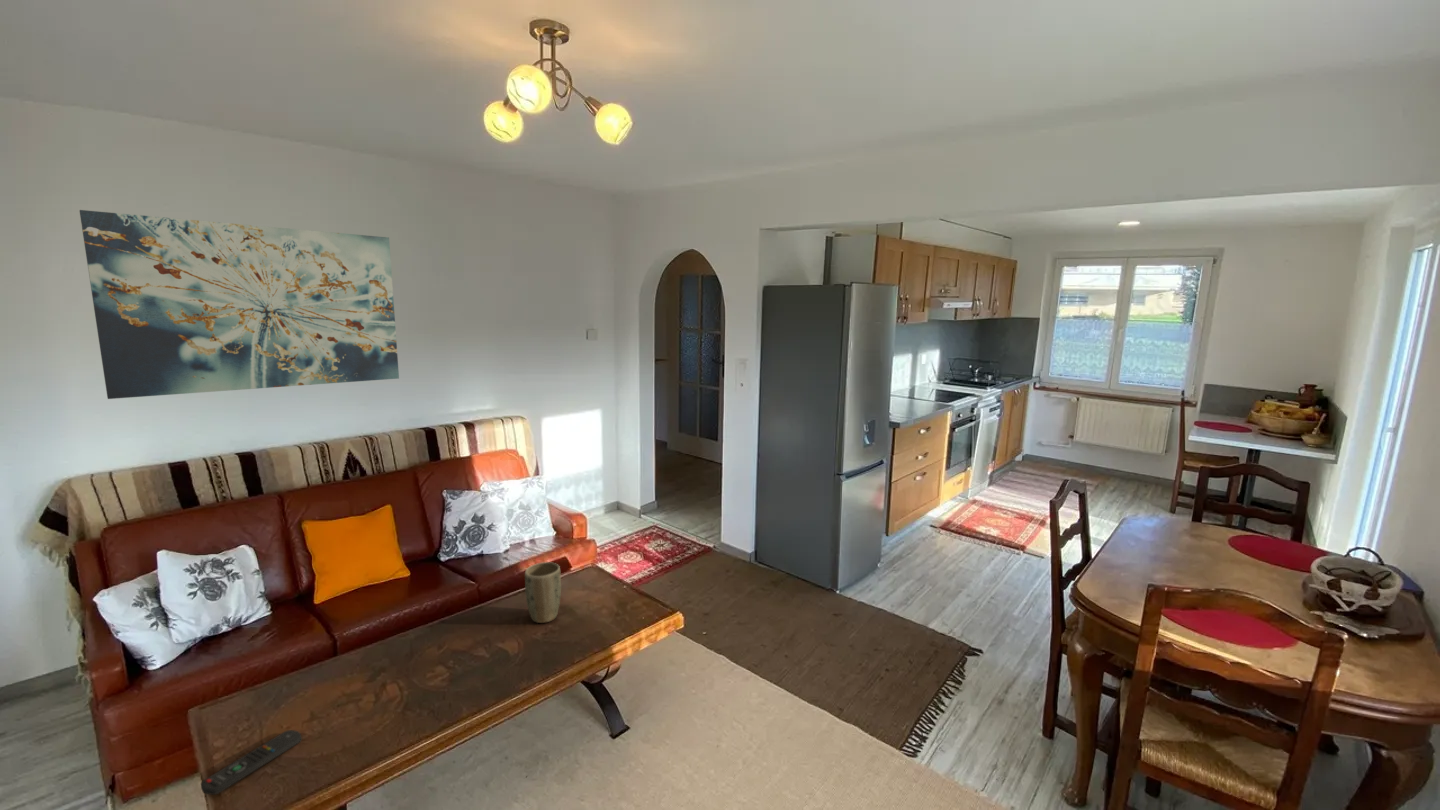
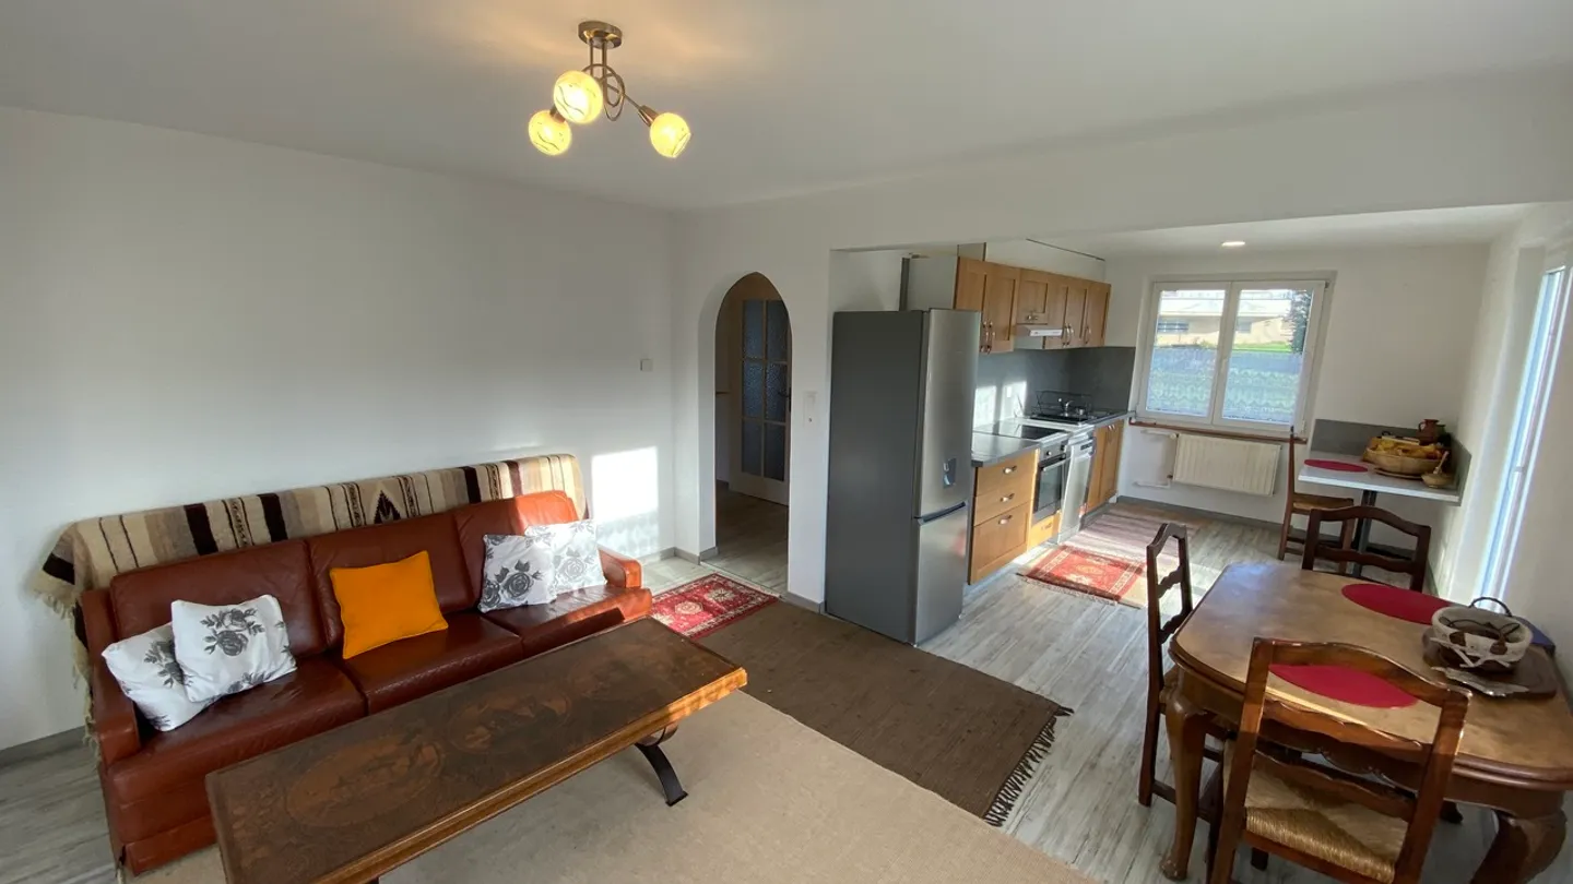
- wall art [79,209,400,400]
- plant pot [524,561,562,624]
- remote control [200,729,302,796]
